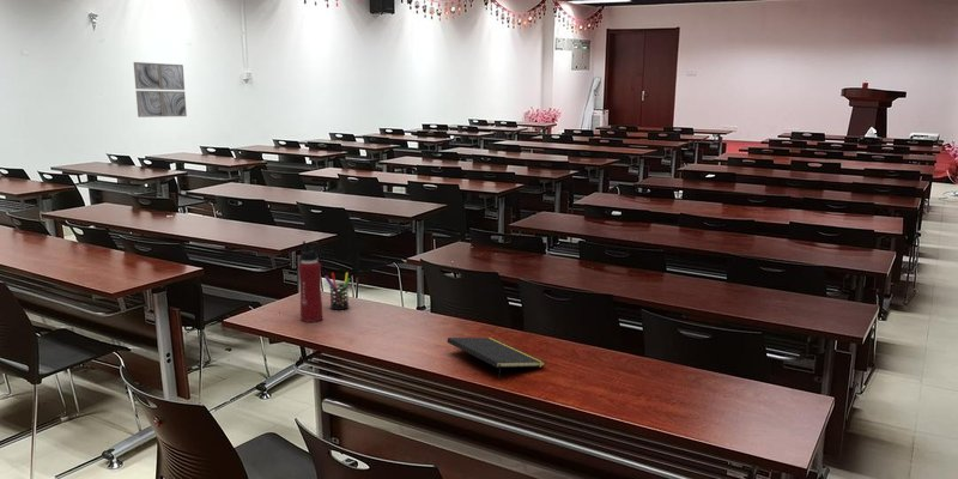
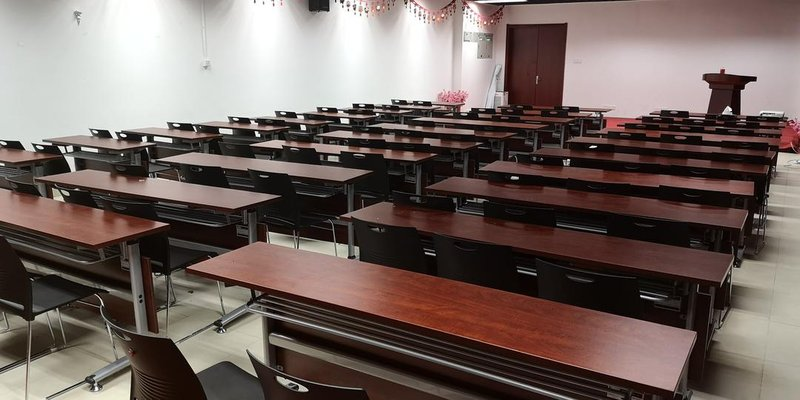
- water bottle [297,240,323,323]
- wall art [133,61,188,119]
- notepad [447,336,546,381]
- pen holder [323,272,351,311]
